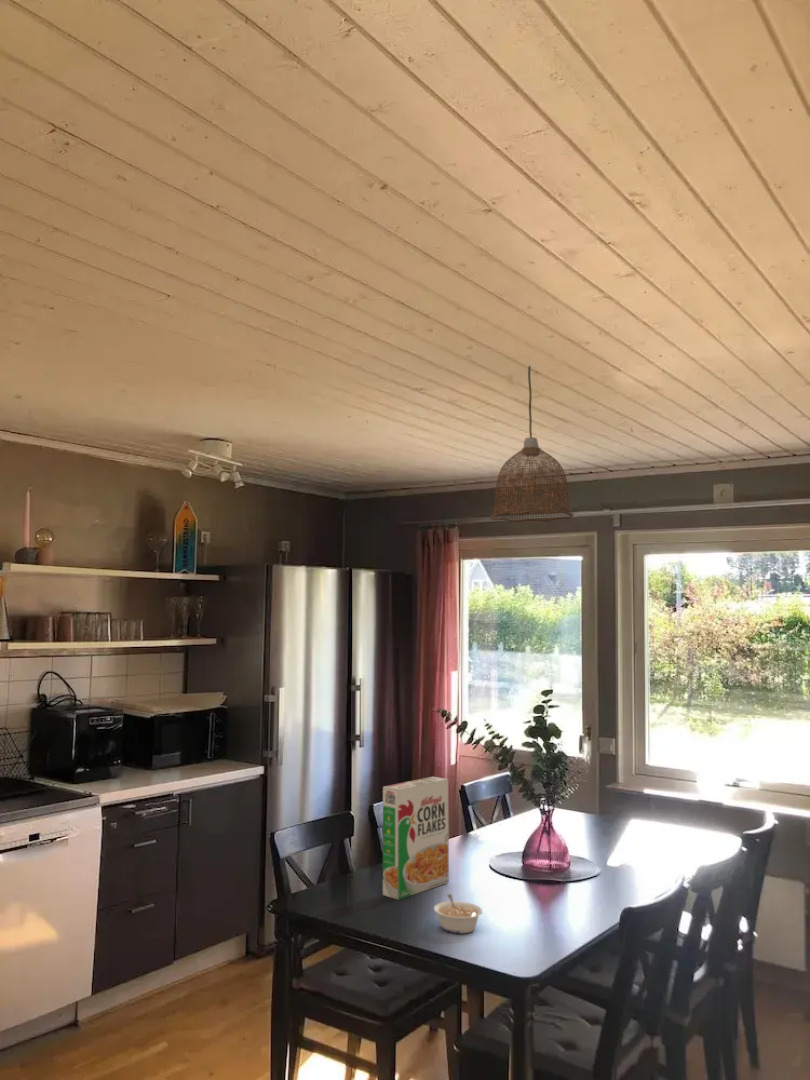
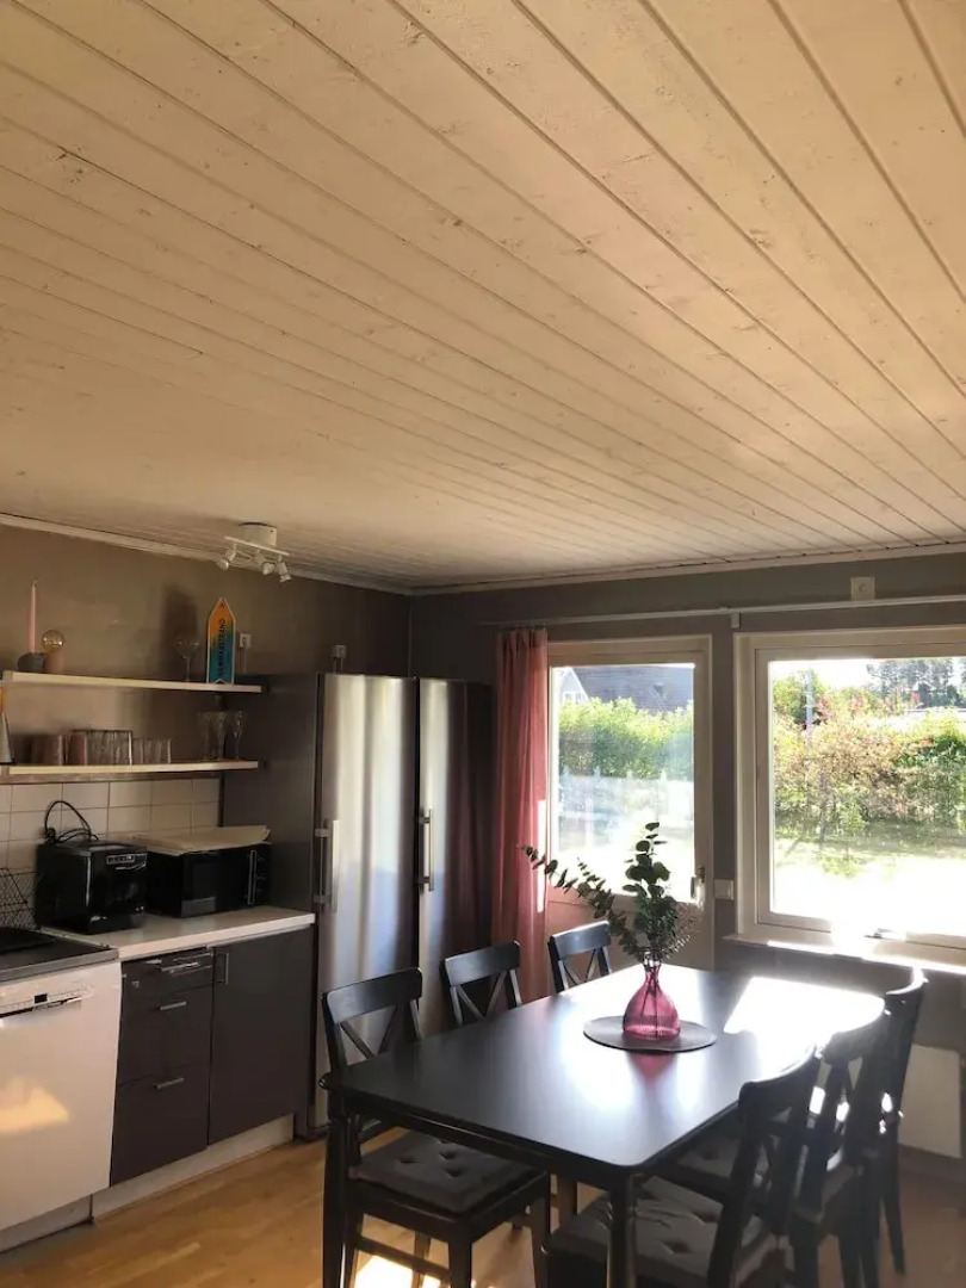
- legume [433,893,484,934]
- cereal box [382,776,450,901]
- pendant lamp [489,365,575,523]
